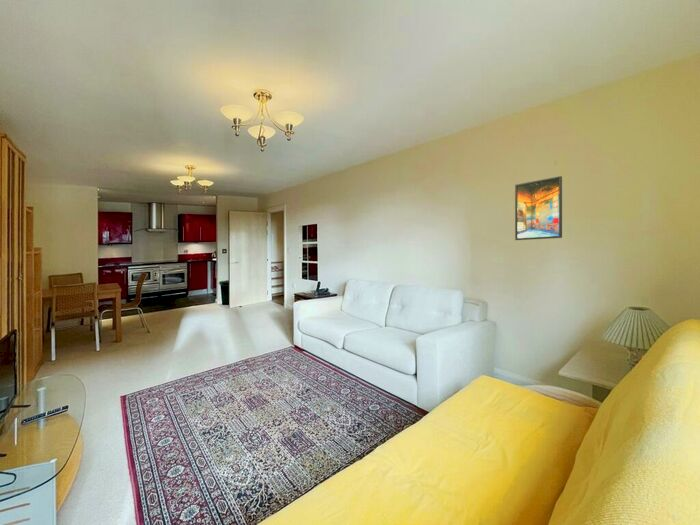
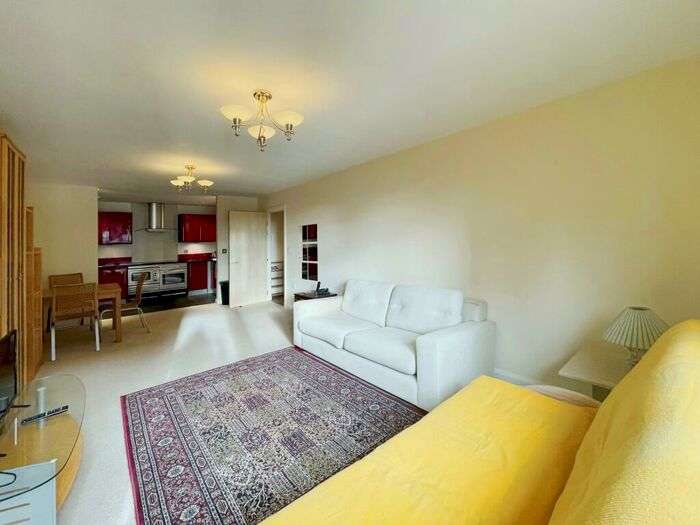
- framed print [514,175,563,241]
